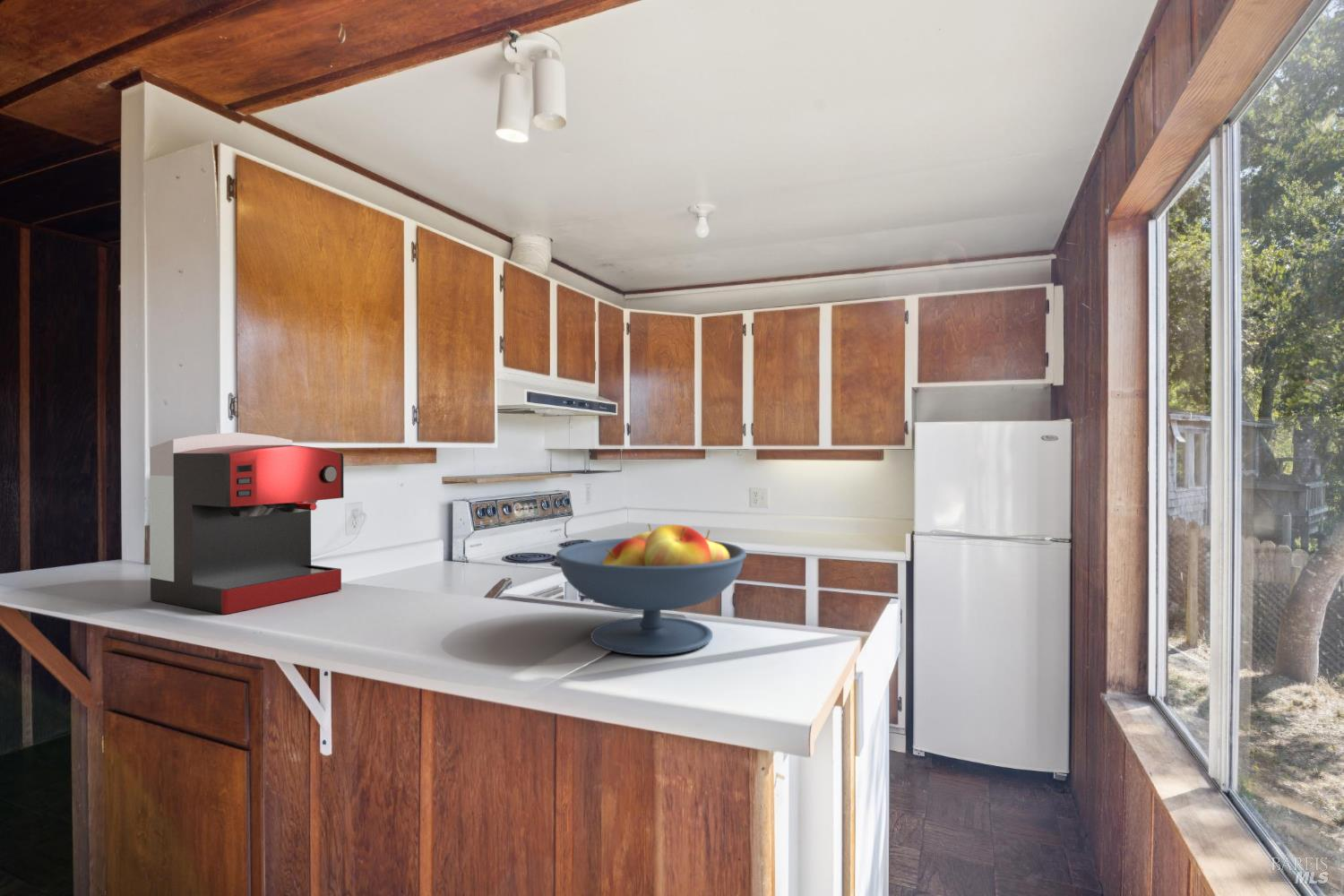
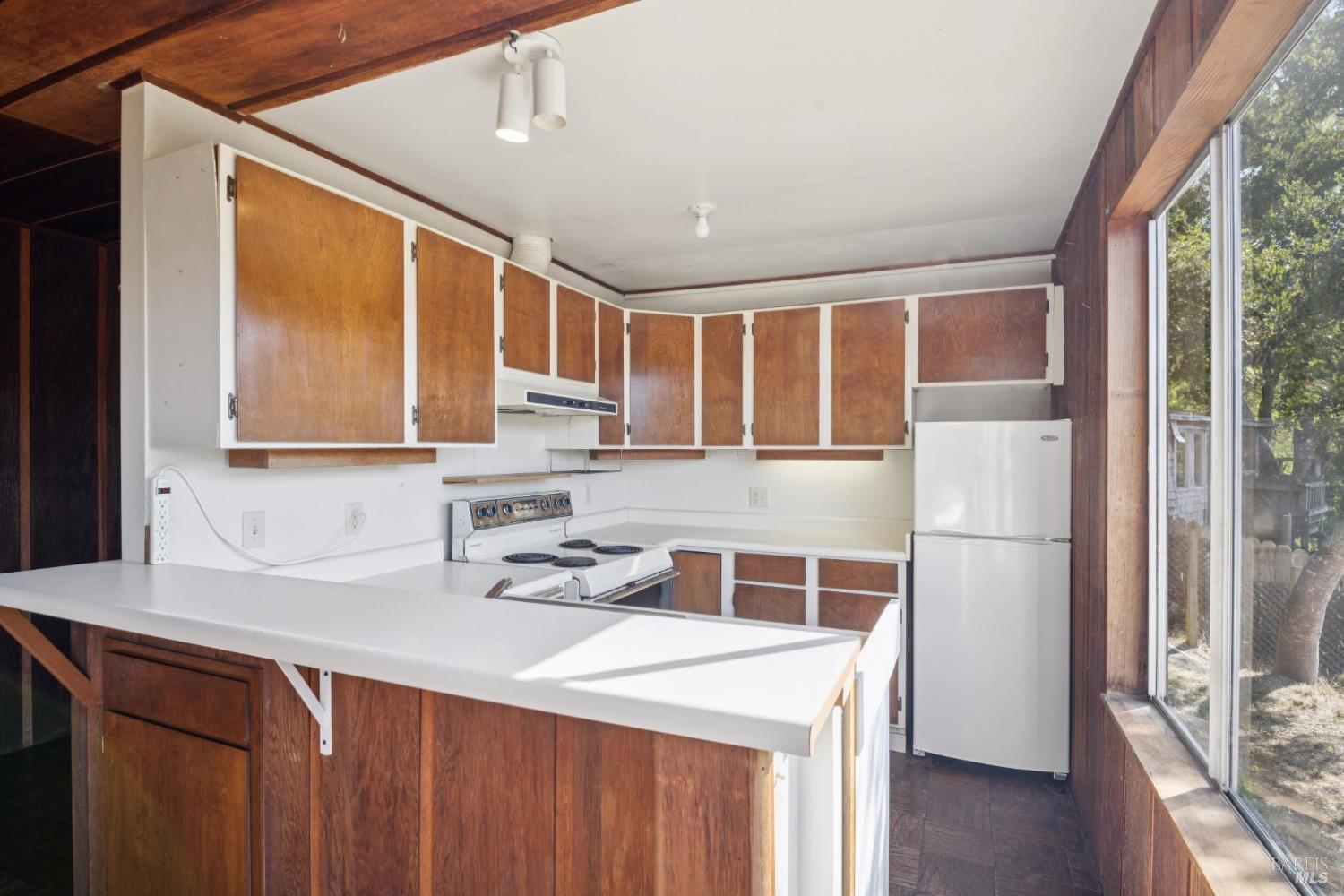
- coffee maker [149,432,344,616]
- fruit bowl [556,522,747,656]
